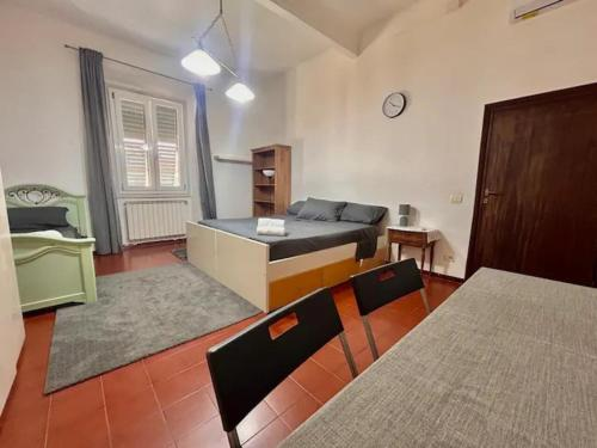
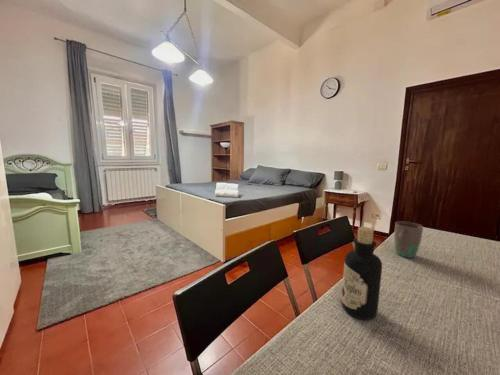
+ bottle [341,226,383,321]
+ mug [393,220,424,259]
